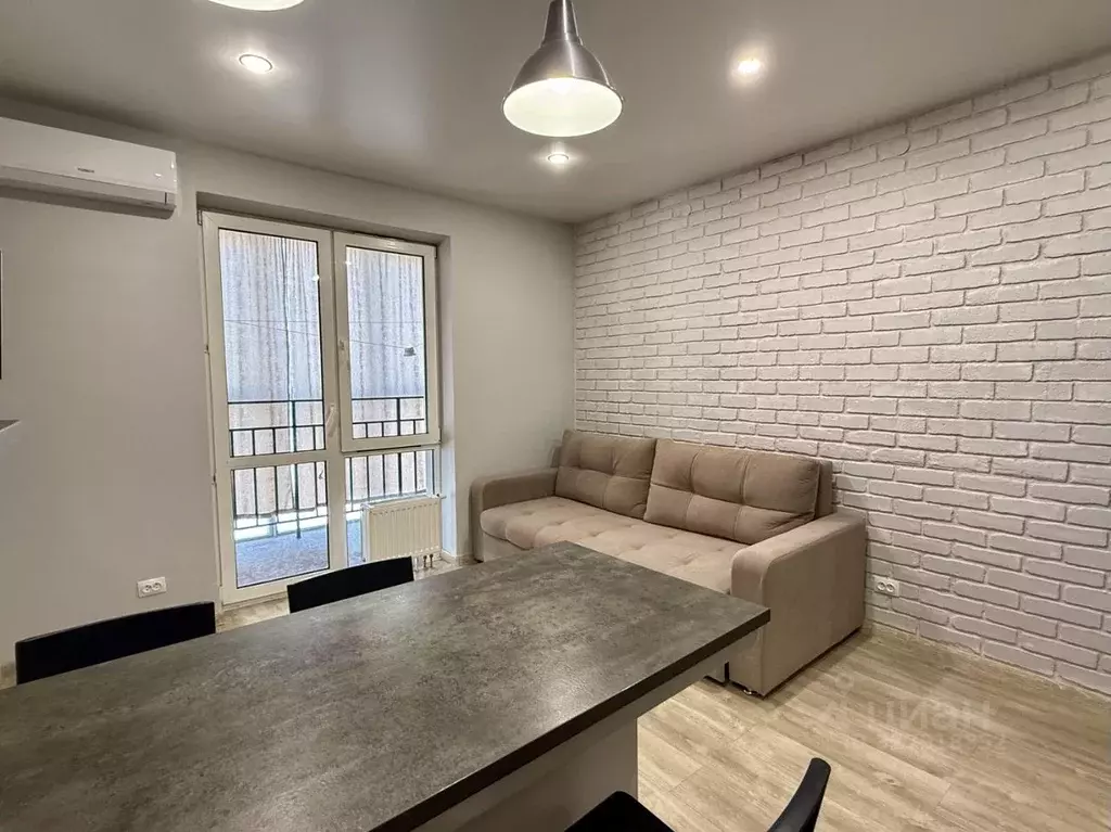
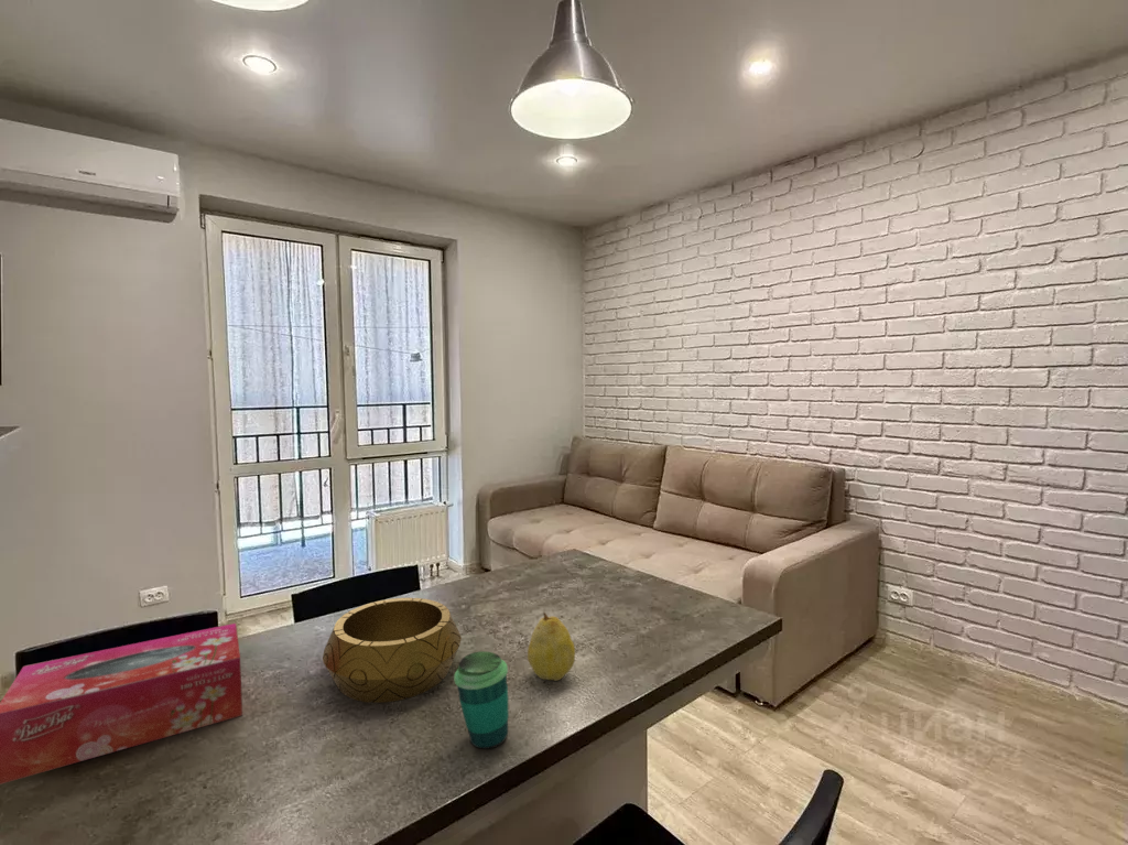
+ fruit [527,611,576,682]
+ cup [453,650,510,750]
+ tissue box [0,622,243,786]
+ decorative bowl [322,597,463,704]
